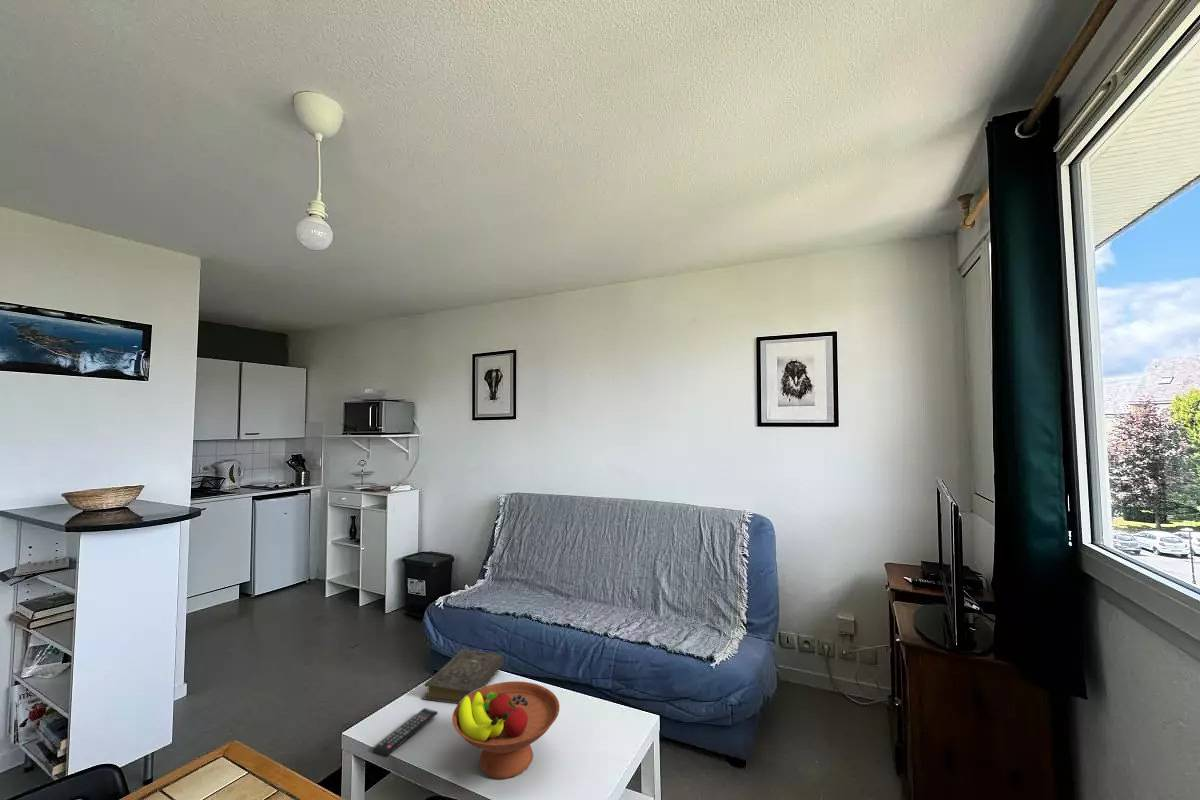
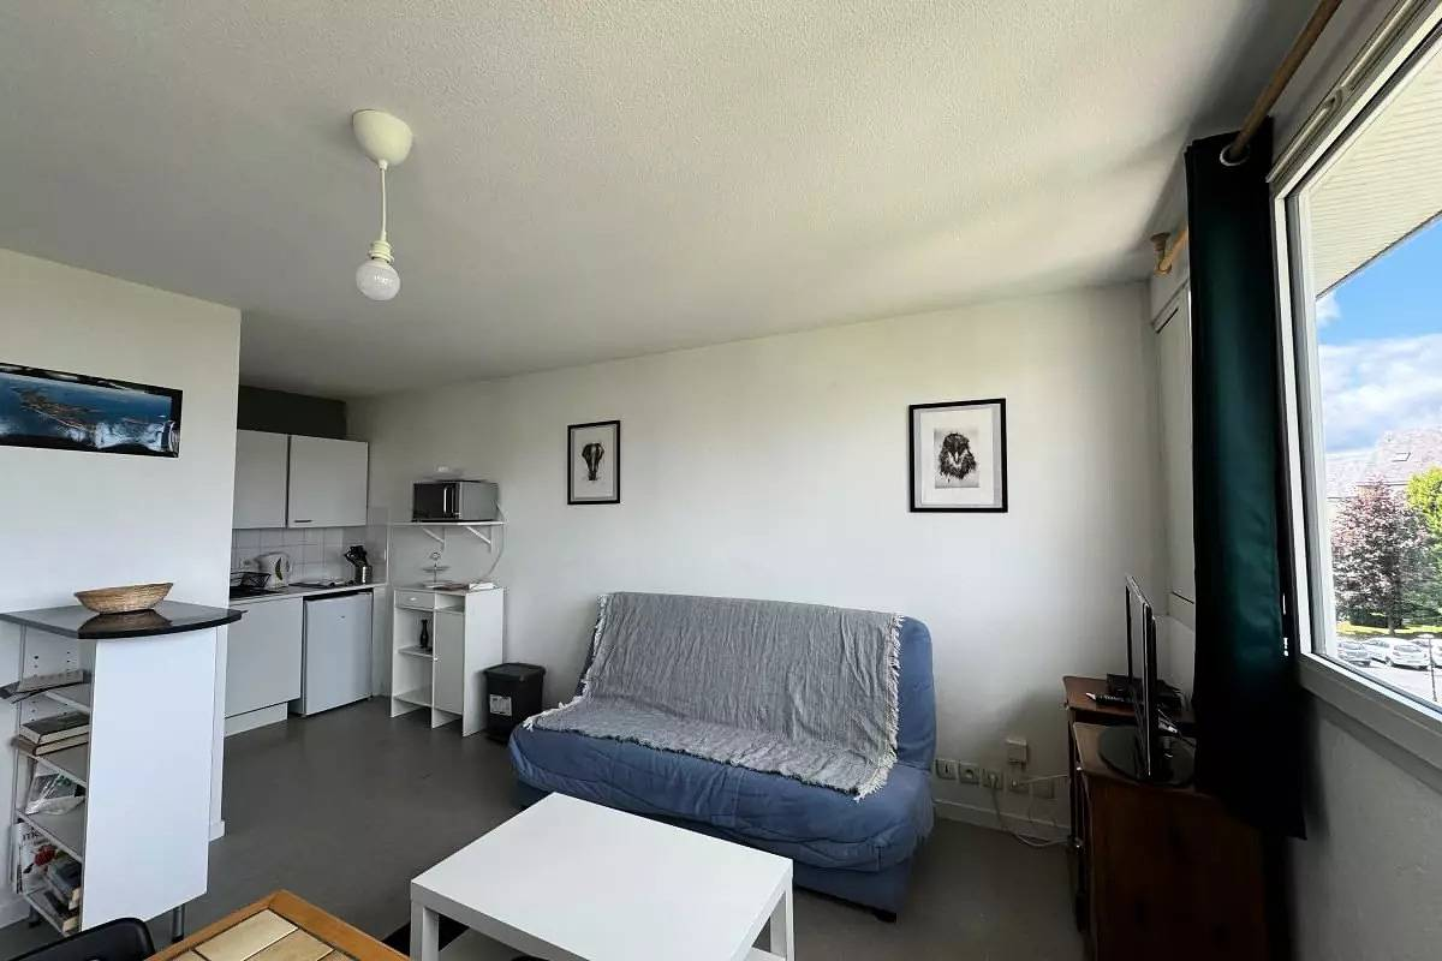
- fruit bowl [451,680,560,780]
- book [422,648,505,705]
- remote control [372,707,439,757]
